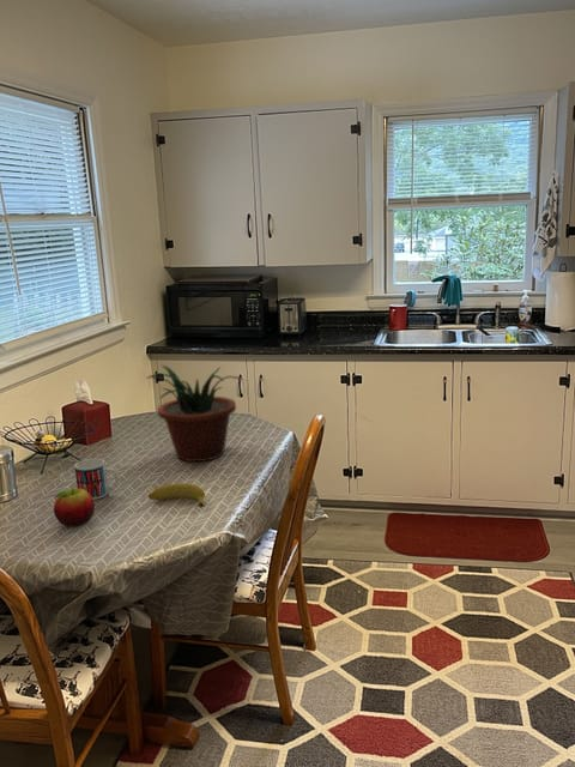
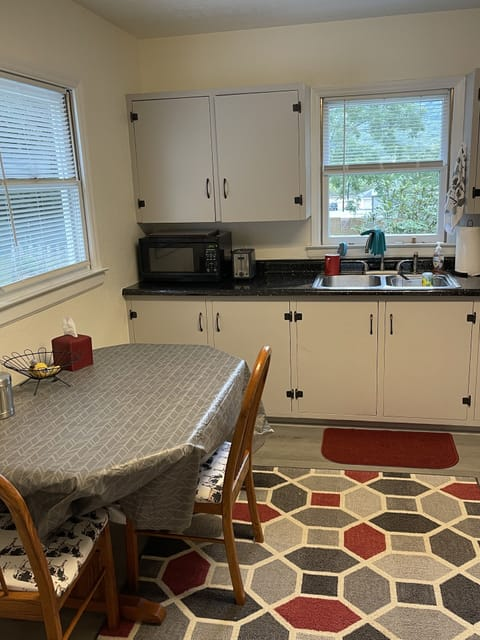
- fruit [53,488,96,529]
- potted plant [145,364,243,463]
- mug [73,458,120,501]
- banana [147,482,206,508]
